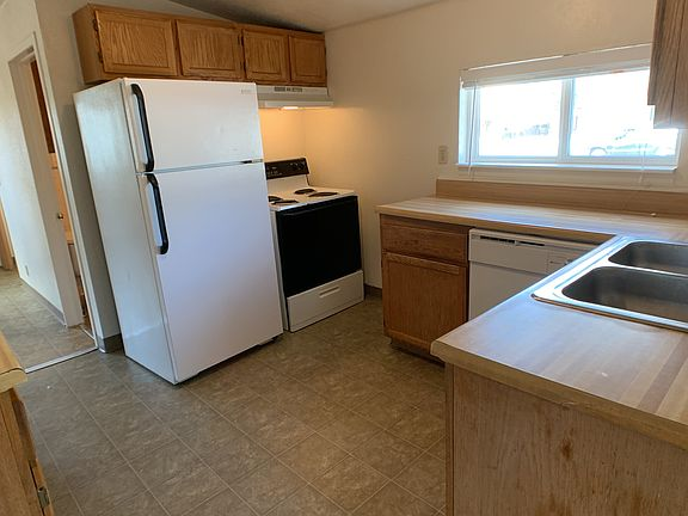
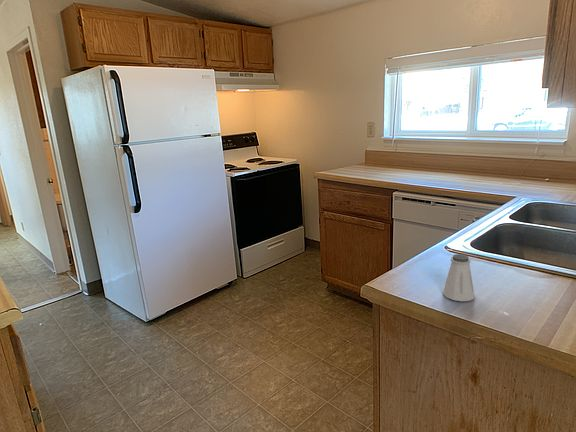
+ saltshaker [442,253,476,302]
